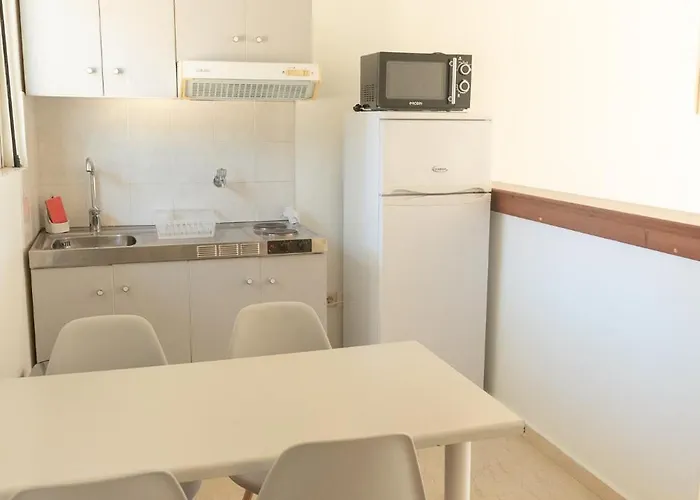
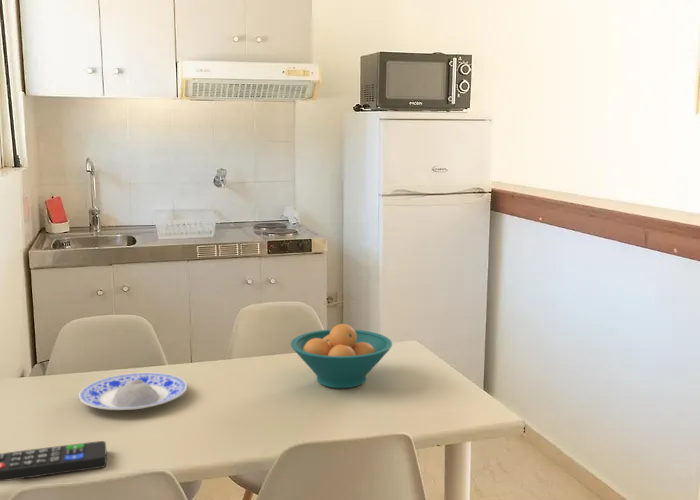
+ plate [78,372,188,411]
+ remote control [0,440,108,482]
+ fruit bowl [290,323,393,389]
